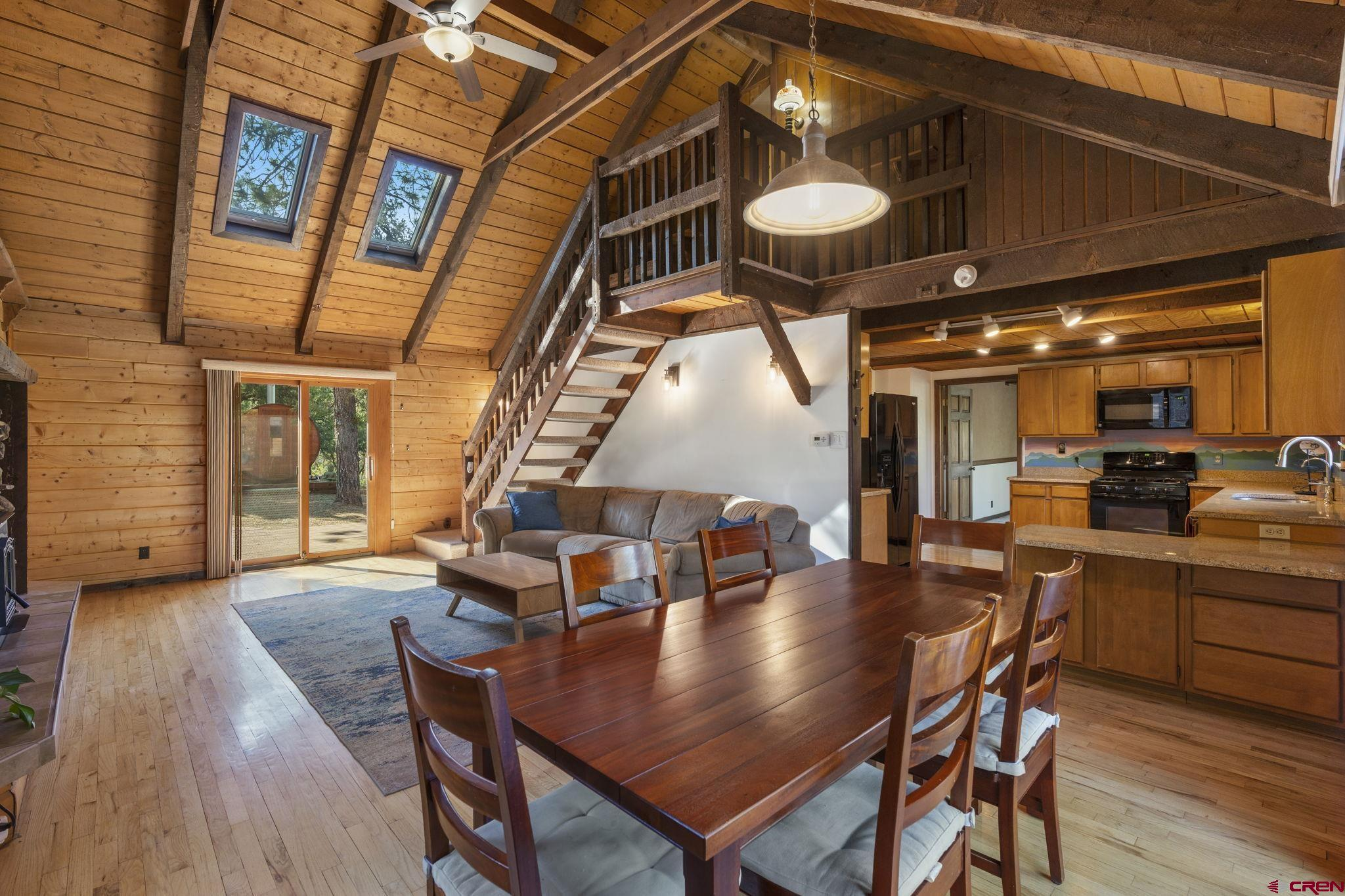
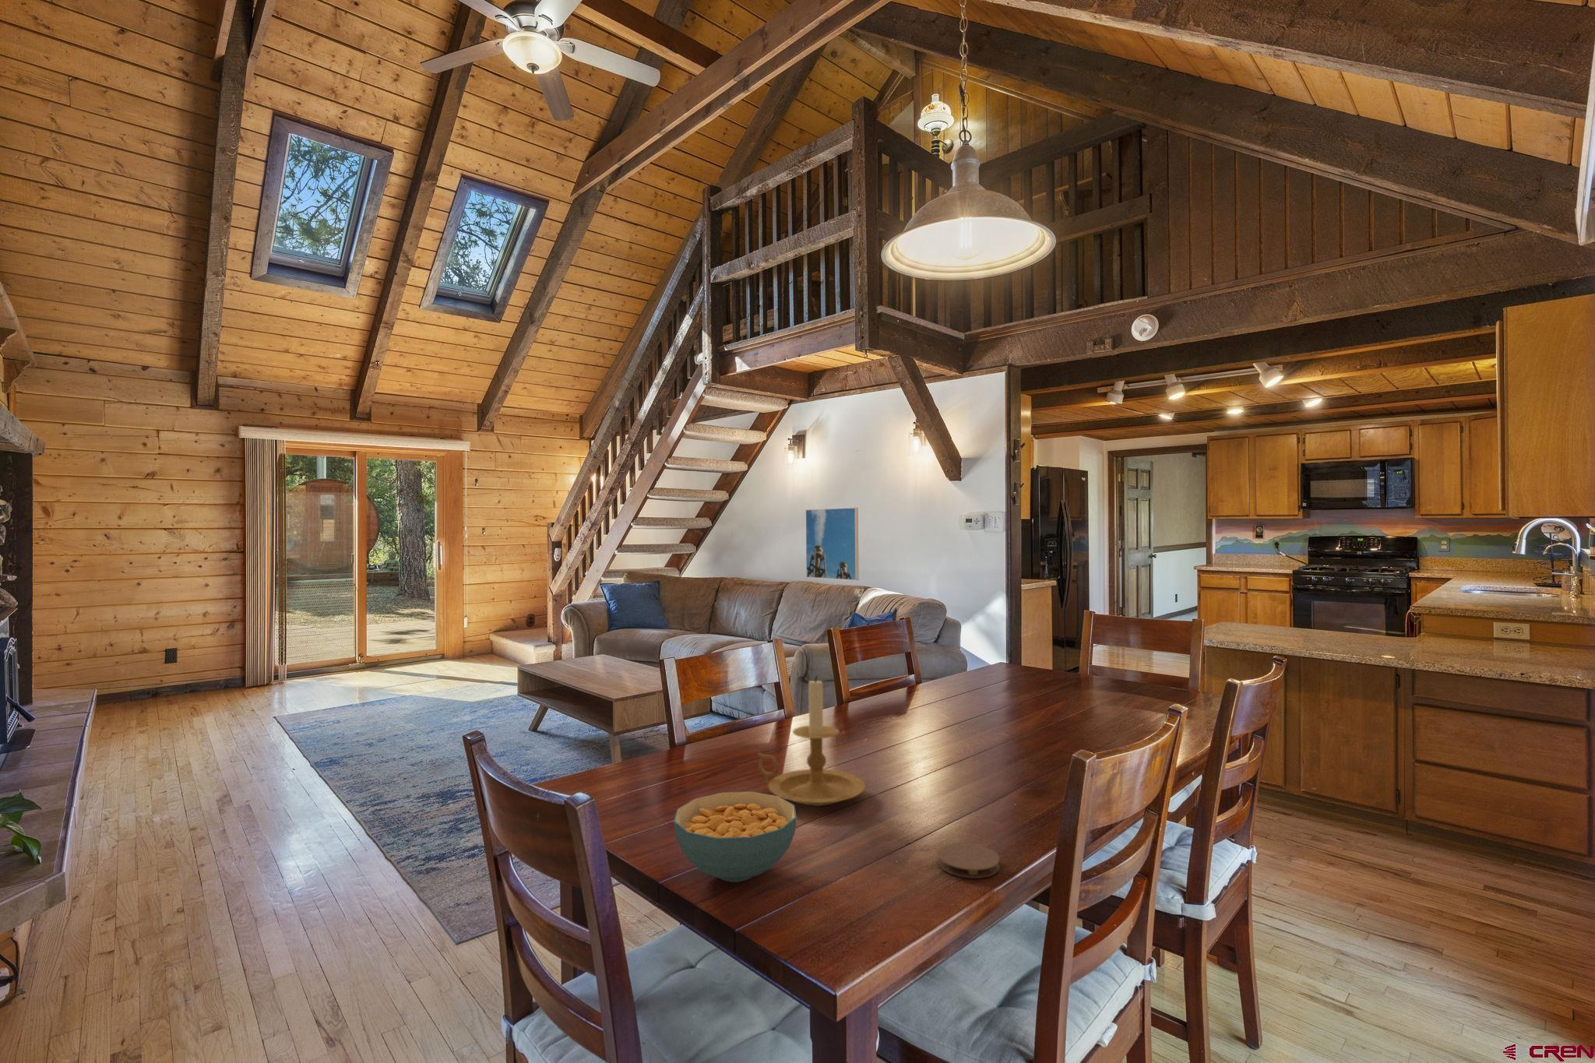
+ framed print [804,507,860,581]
+ cereal bowl [672,791,797,883]
+ coaster [937,842,1001,879]
+ candle holder [757,675,866,807]
